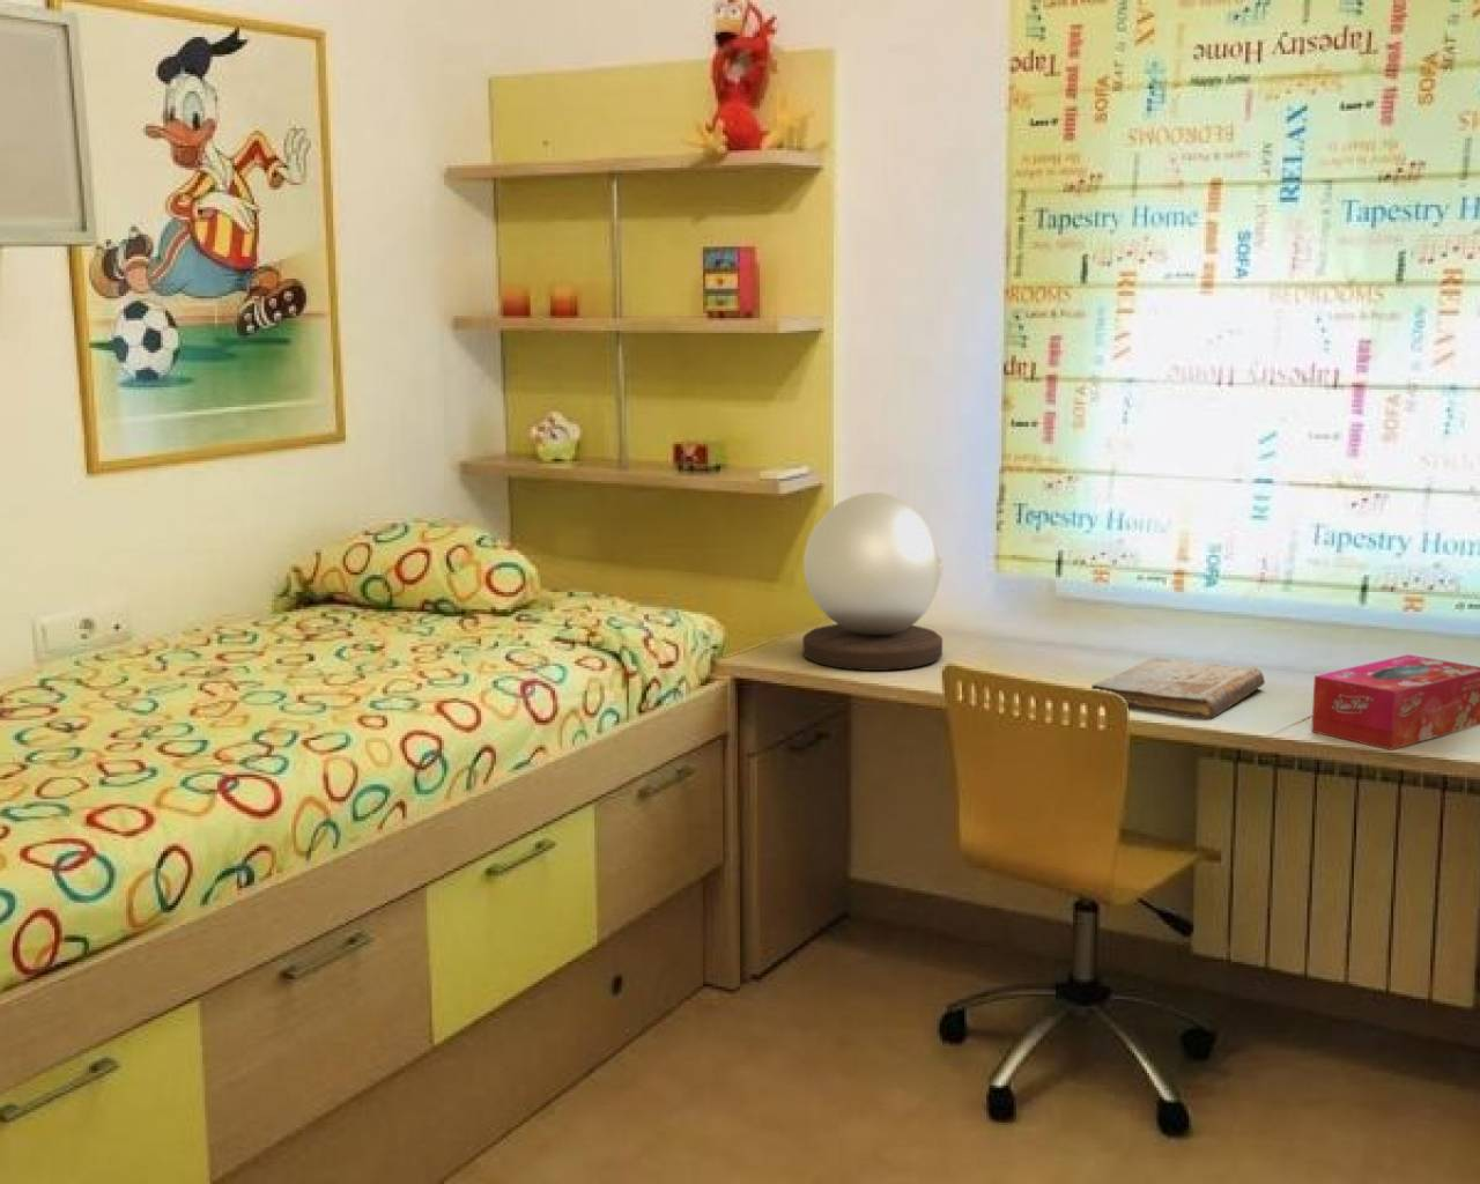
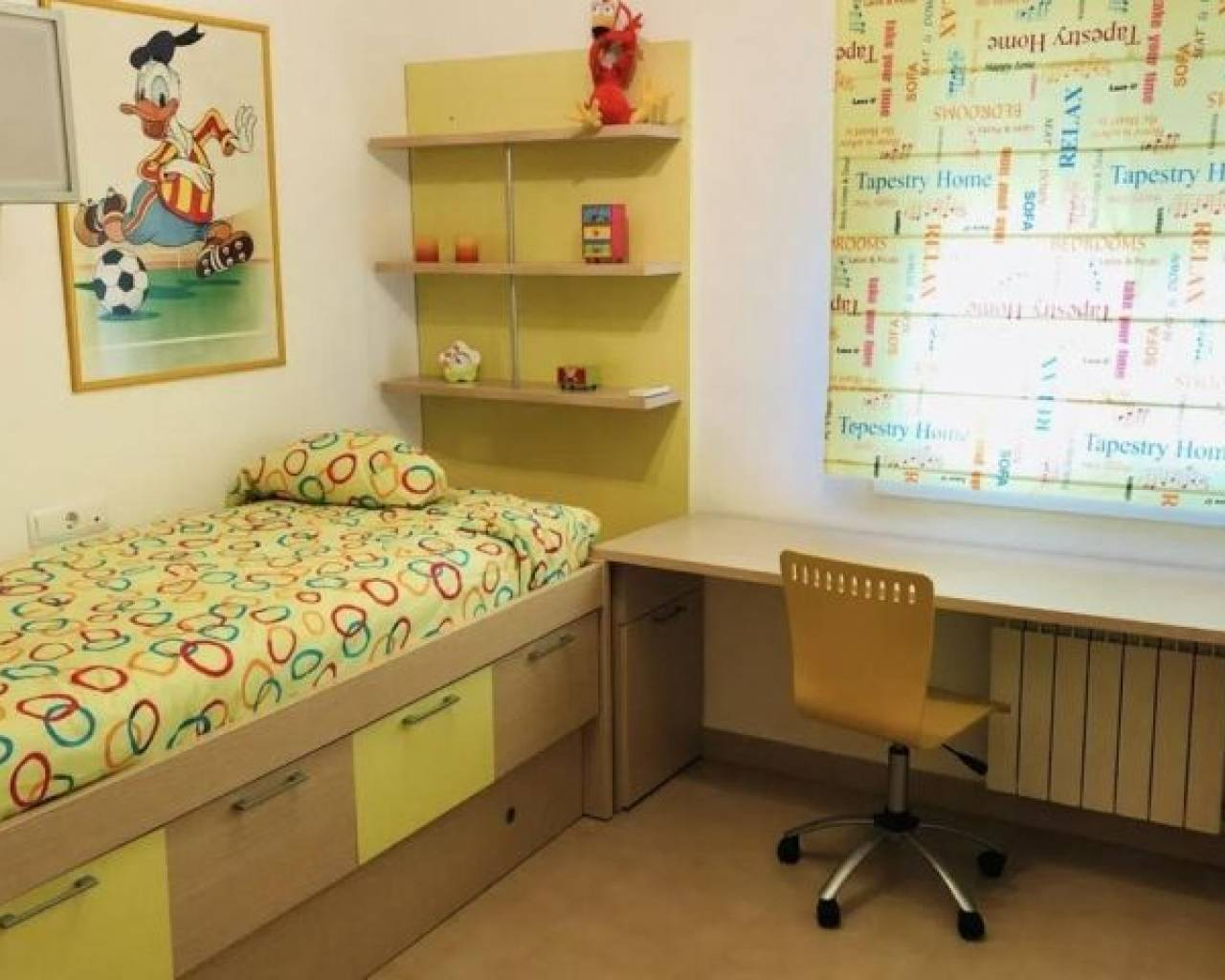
- book [1090,656,1266,720]
- desk lamp [801,492,945,672]
- tissue box [1310,654,1480,751]
